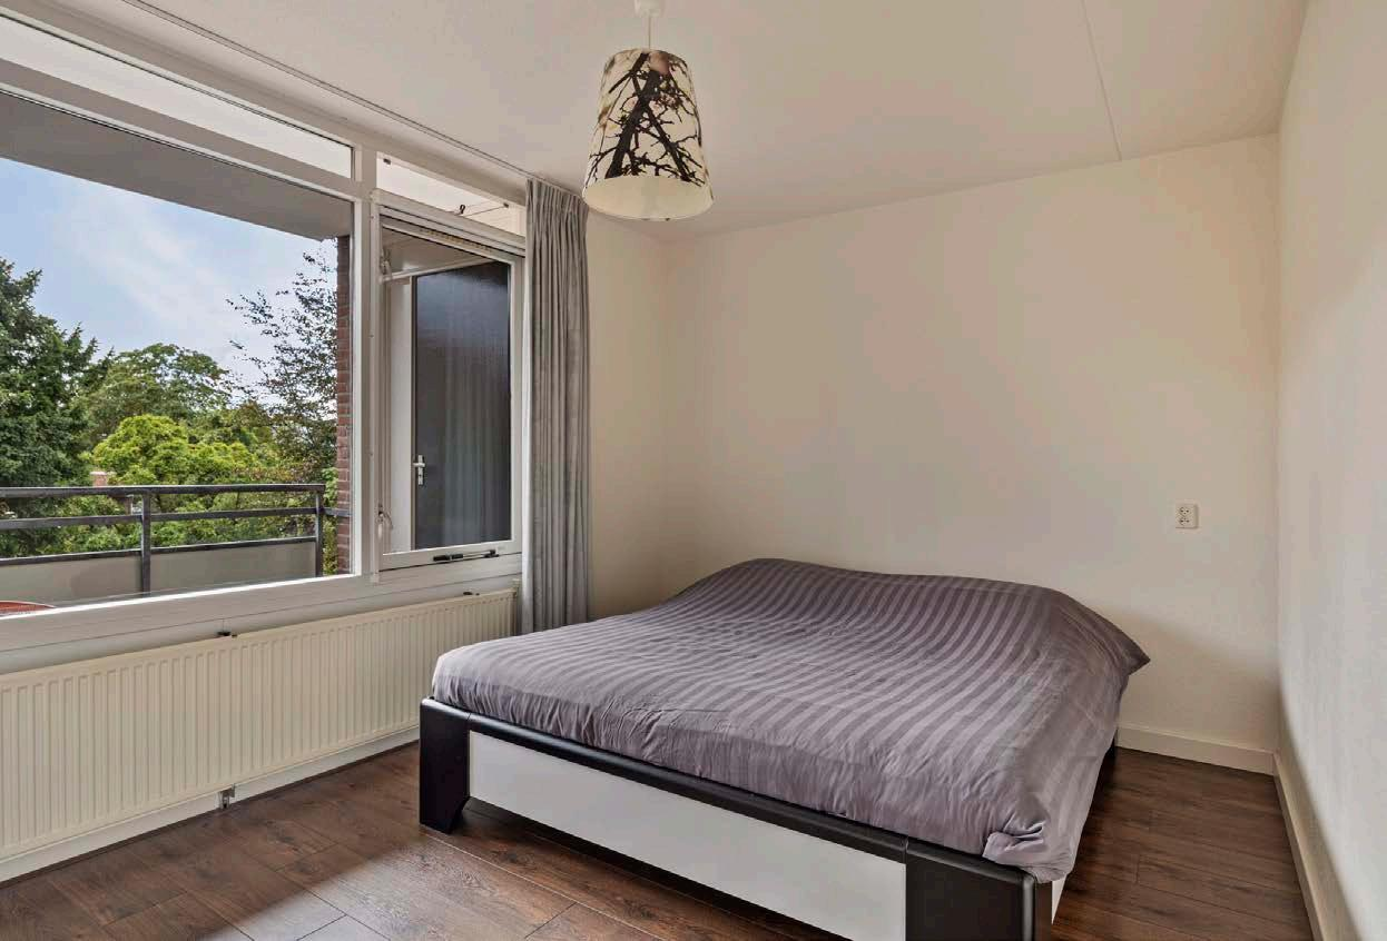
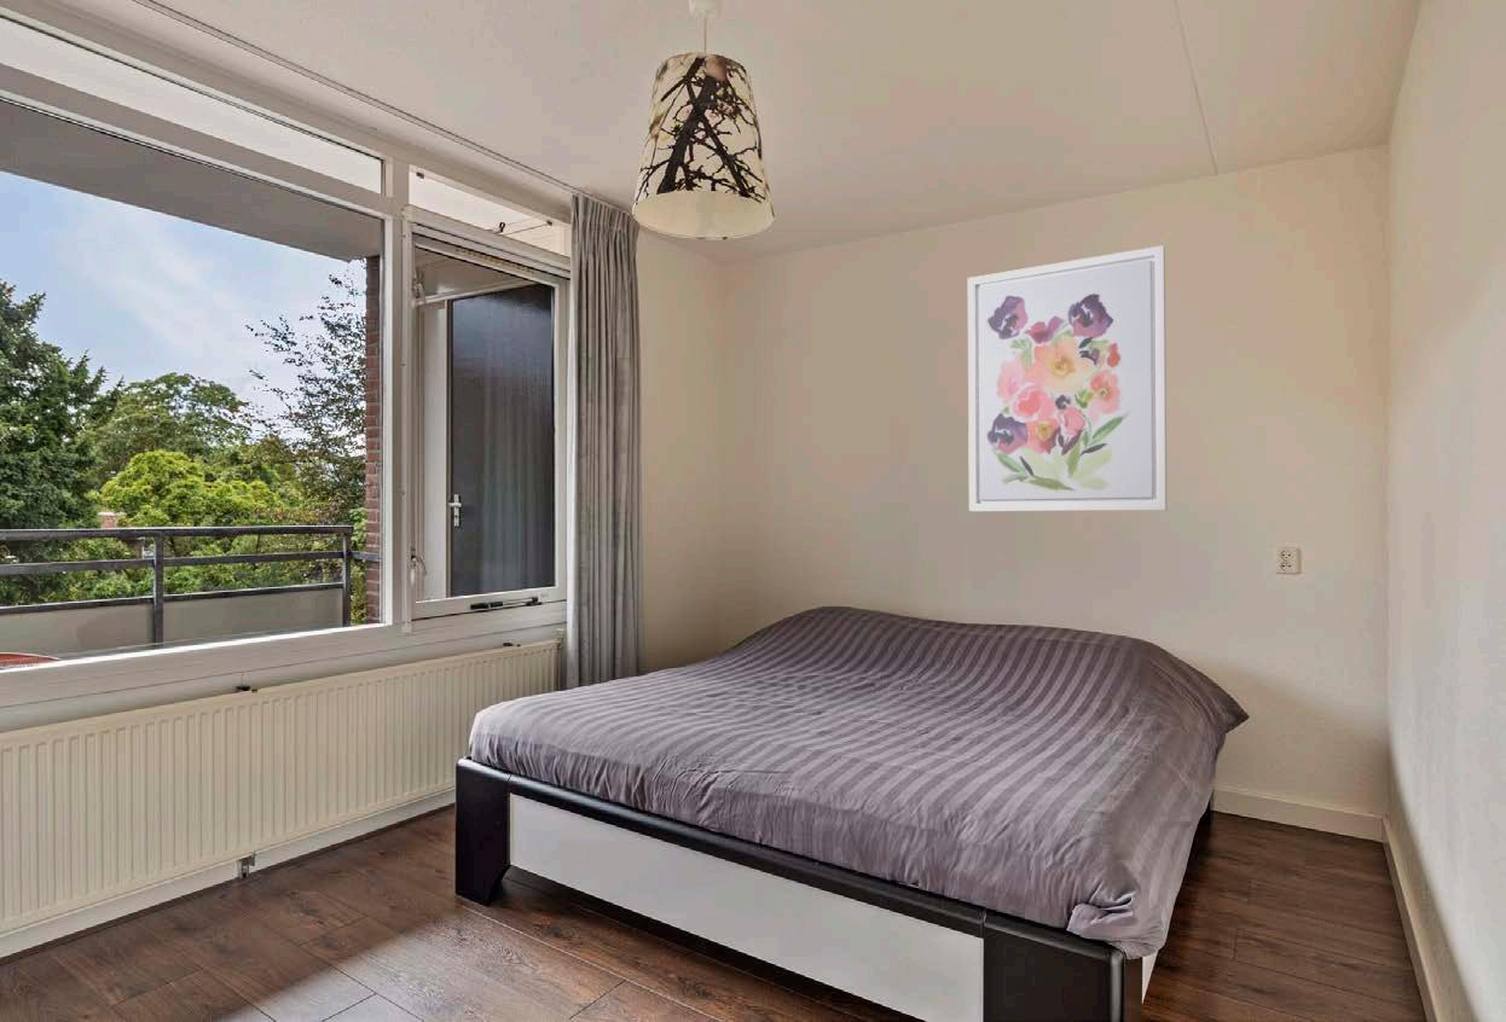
+ wall art [967,244,1169,512]
